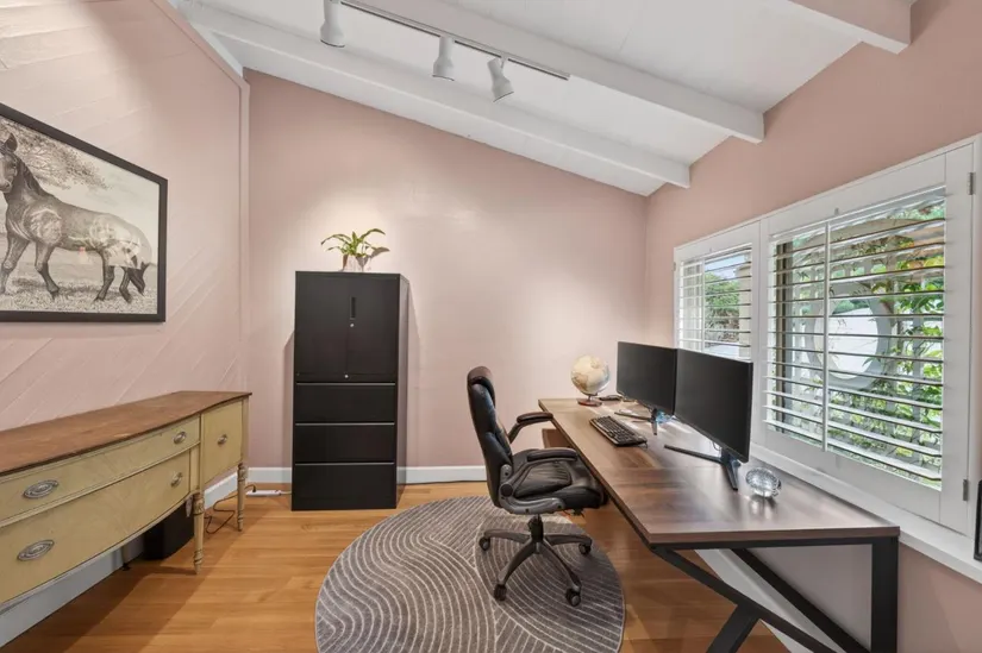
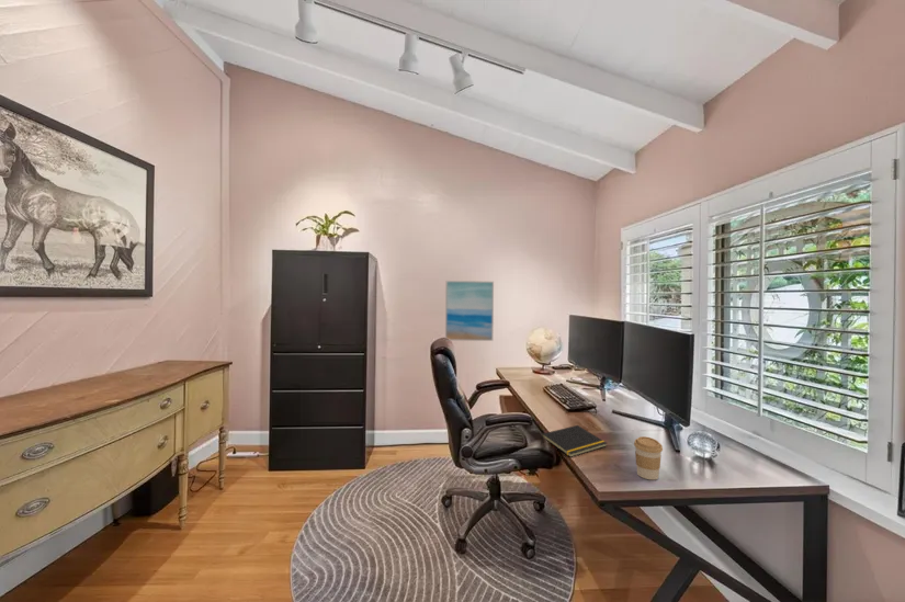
+ coffee cup [633,435,664,480]
+ wall art [444,280,495,342]
+ notepad [540,424,609,458]
